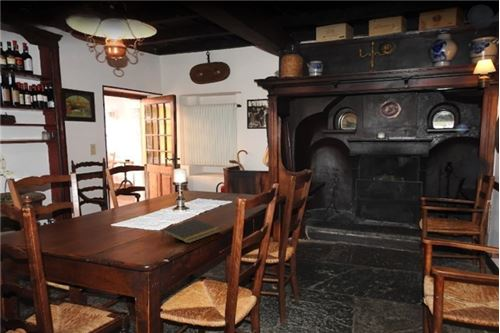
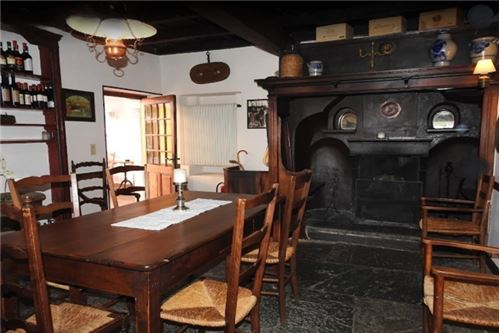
- notepad [161,218,221,244]
